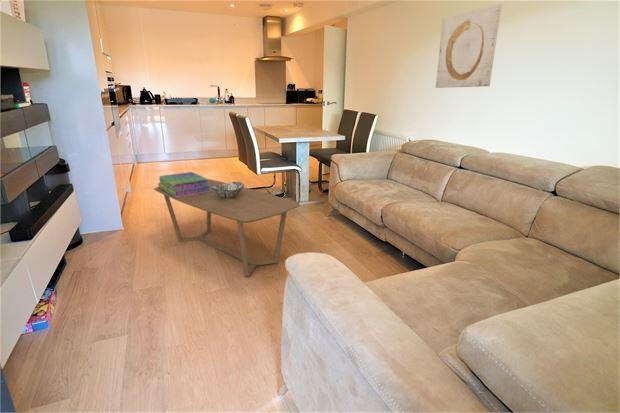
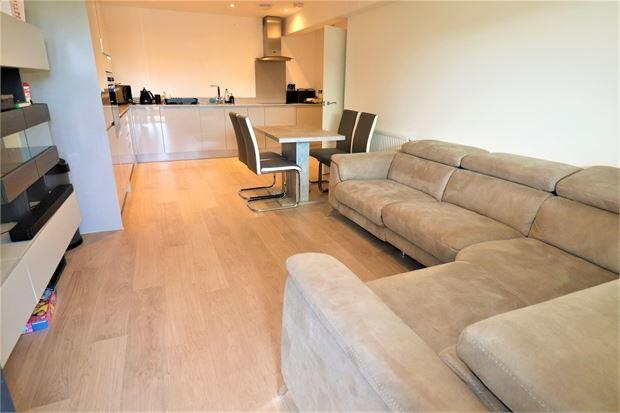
- stack of books [157,171,211,197]
- wall art [435,3,503,89]
- coffee table [153,178,301,277]
- decorative bowl [211,181,245,198]
